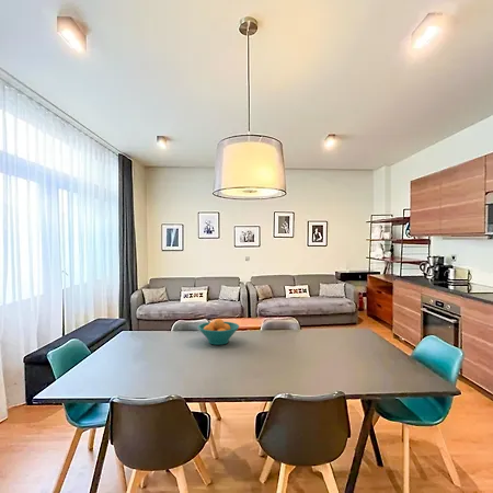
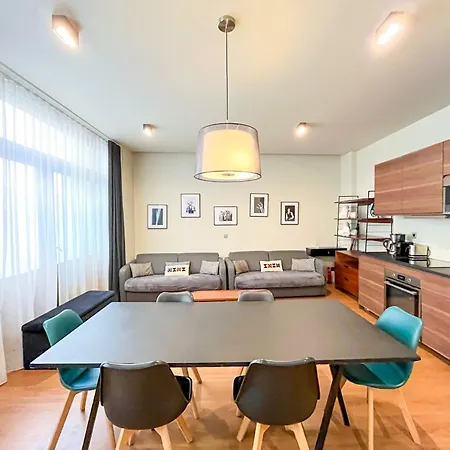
- fruit bowl [197,318,240,346]
